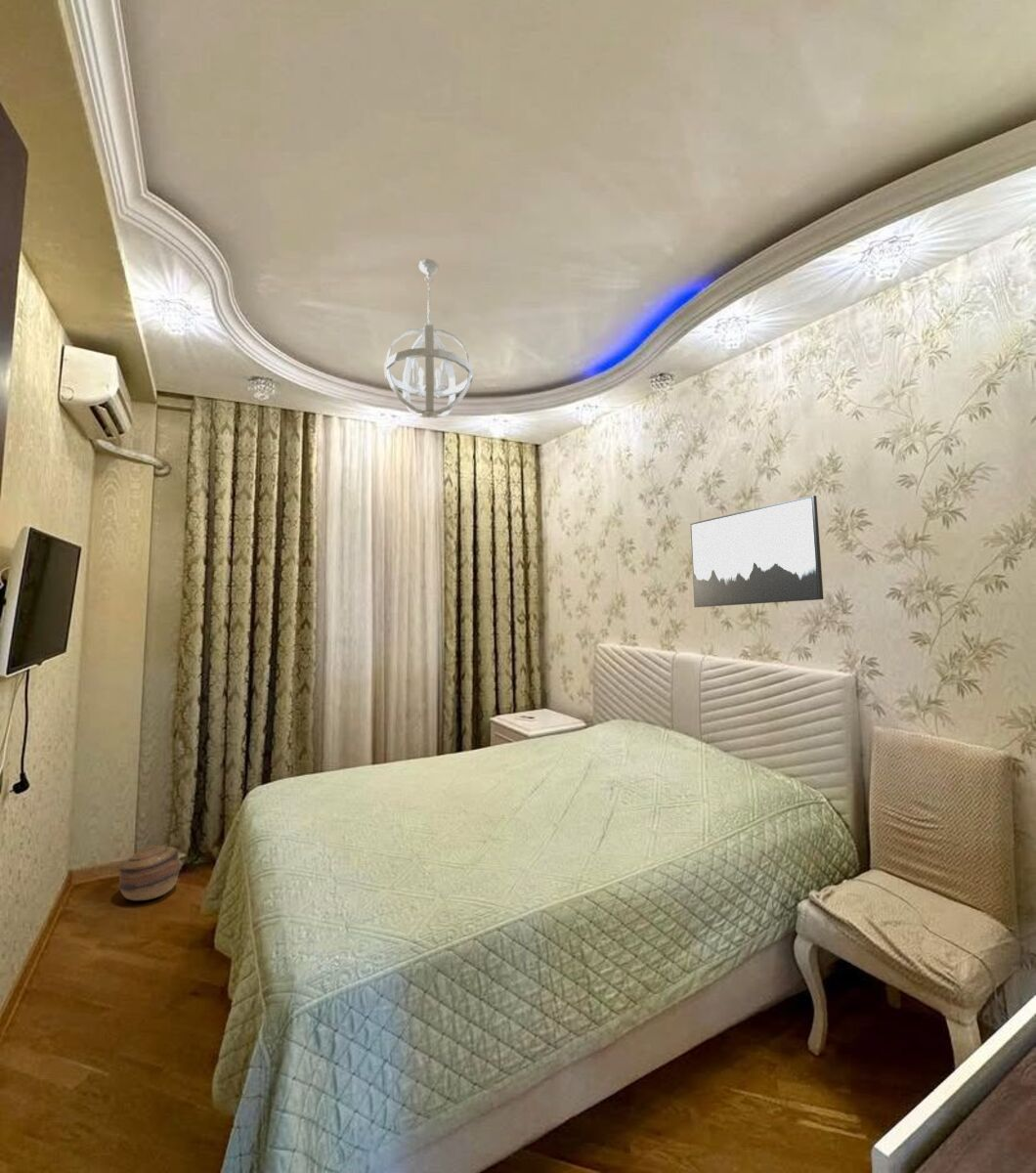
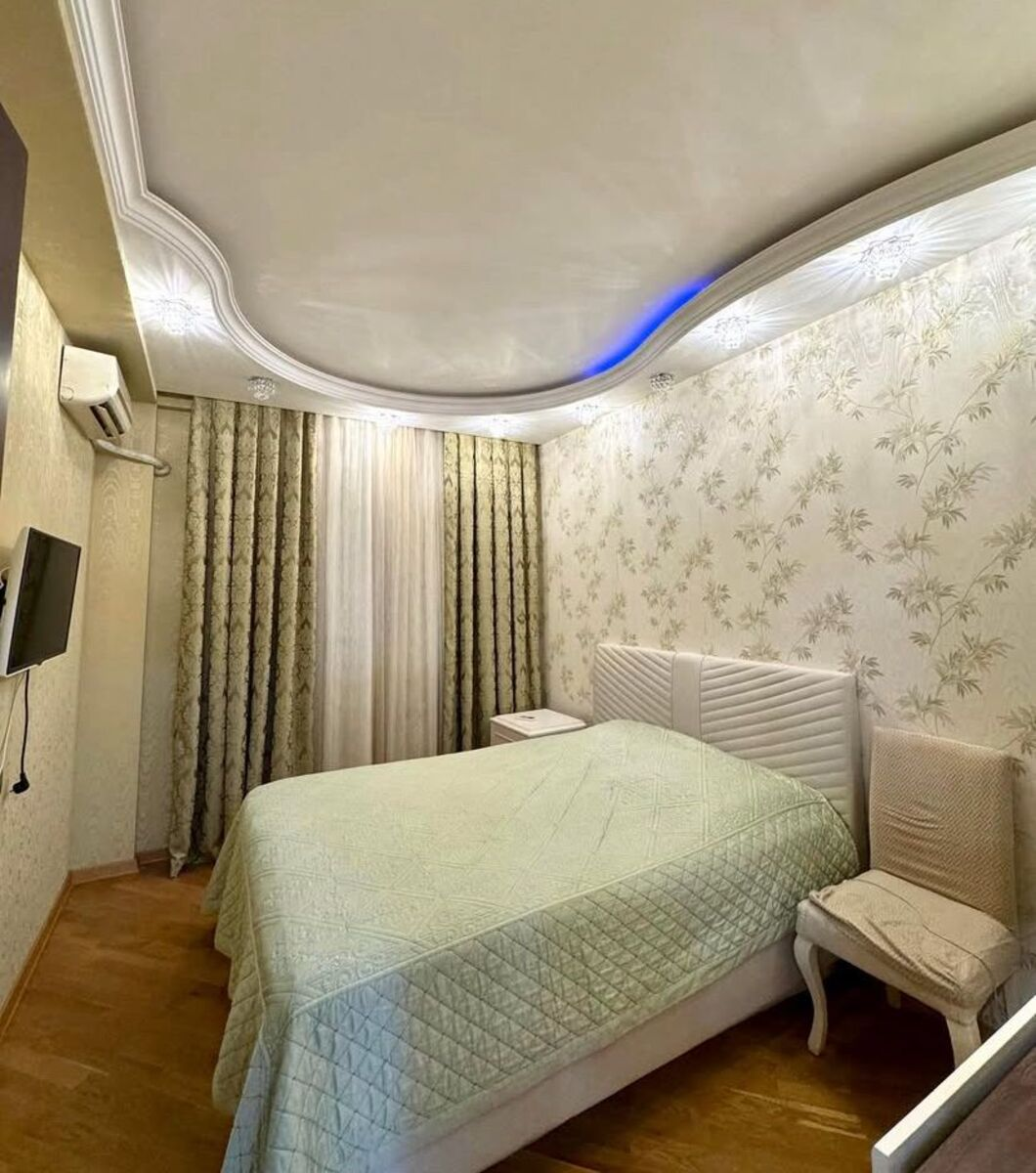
- basket [118,845,180,901]
- wall art [689,495,825,608]
- chandelier [383,258,474,419]
